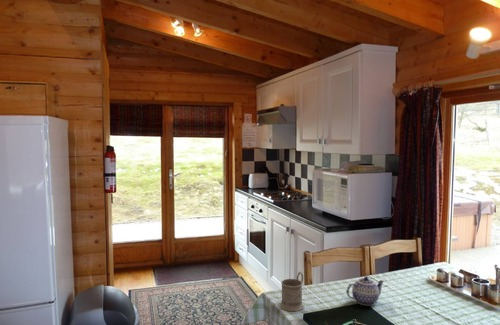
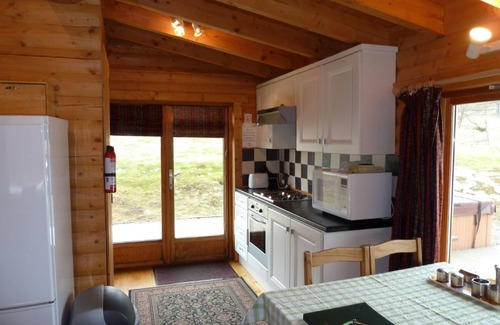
- teapot [346,275,385,306]
- mug [279,271,305,312]
